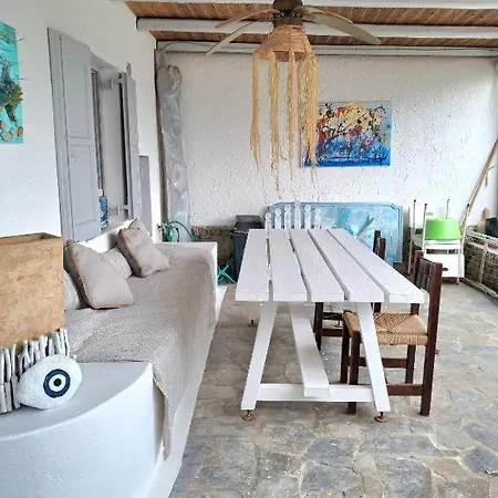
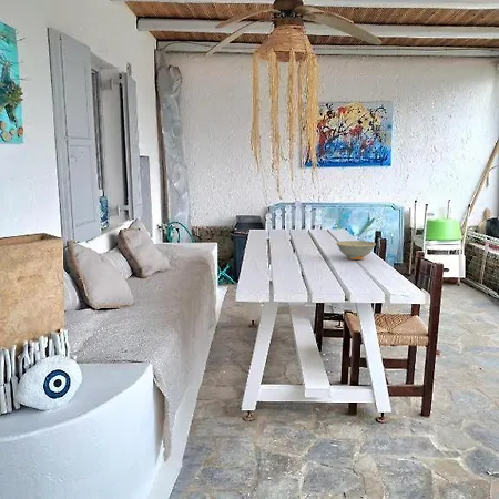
+ dish [335,240,377,261]
